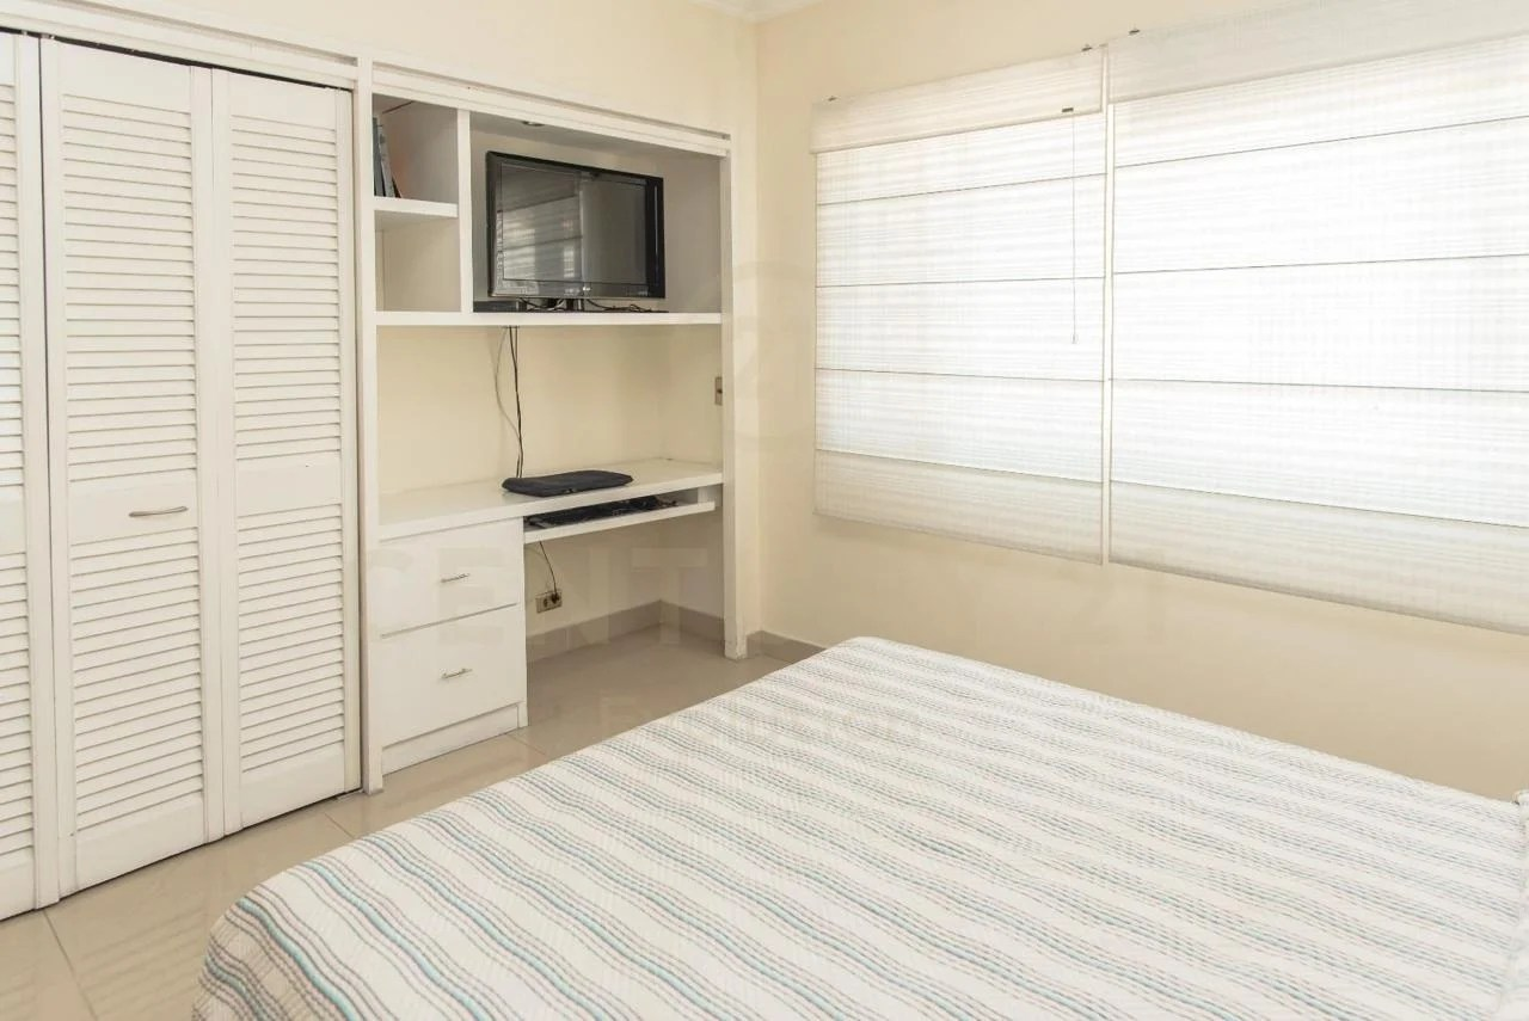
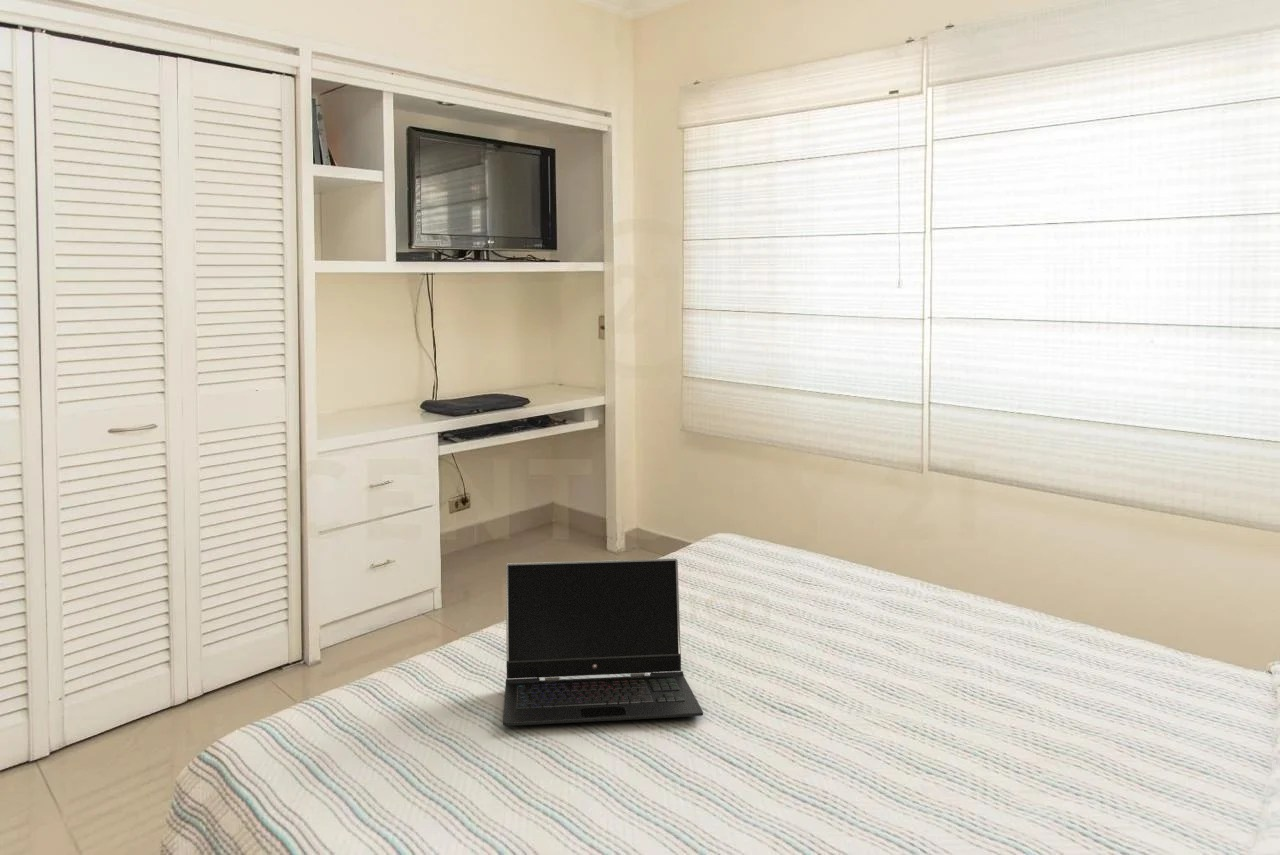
+ laptop computer [502,558,704,727]
